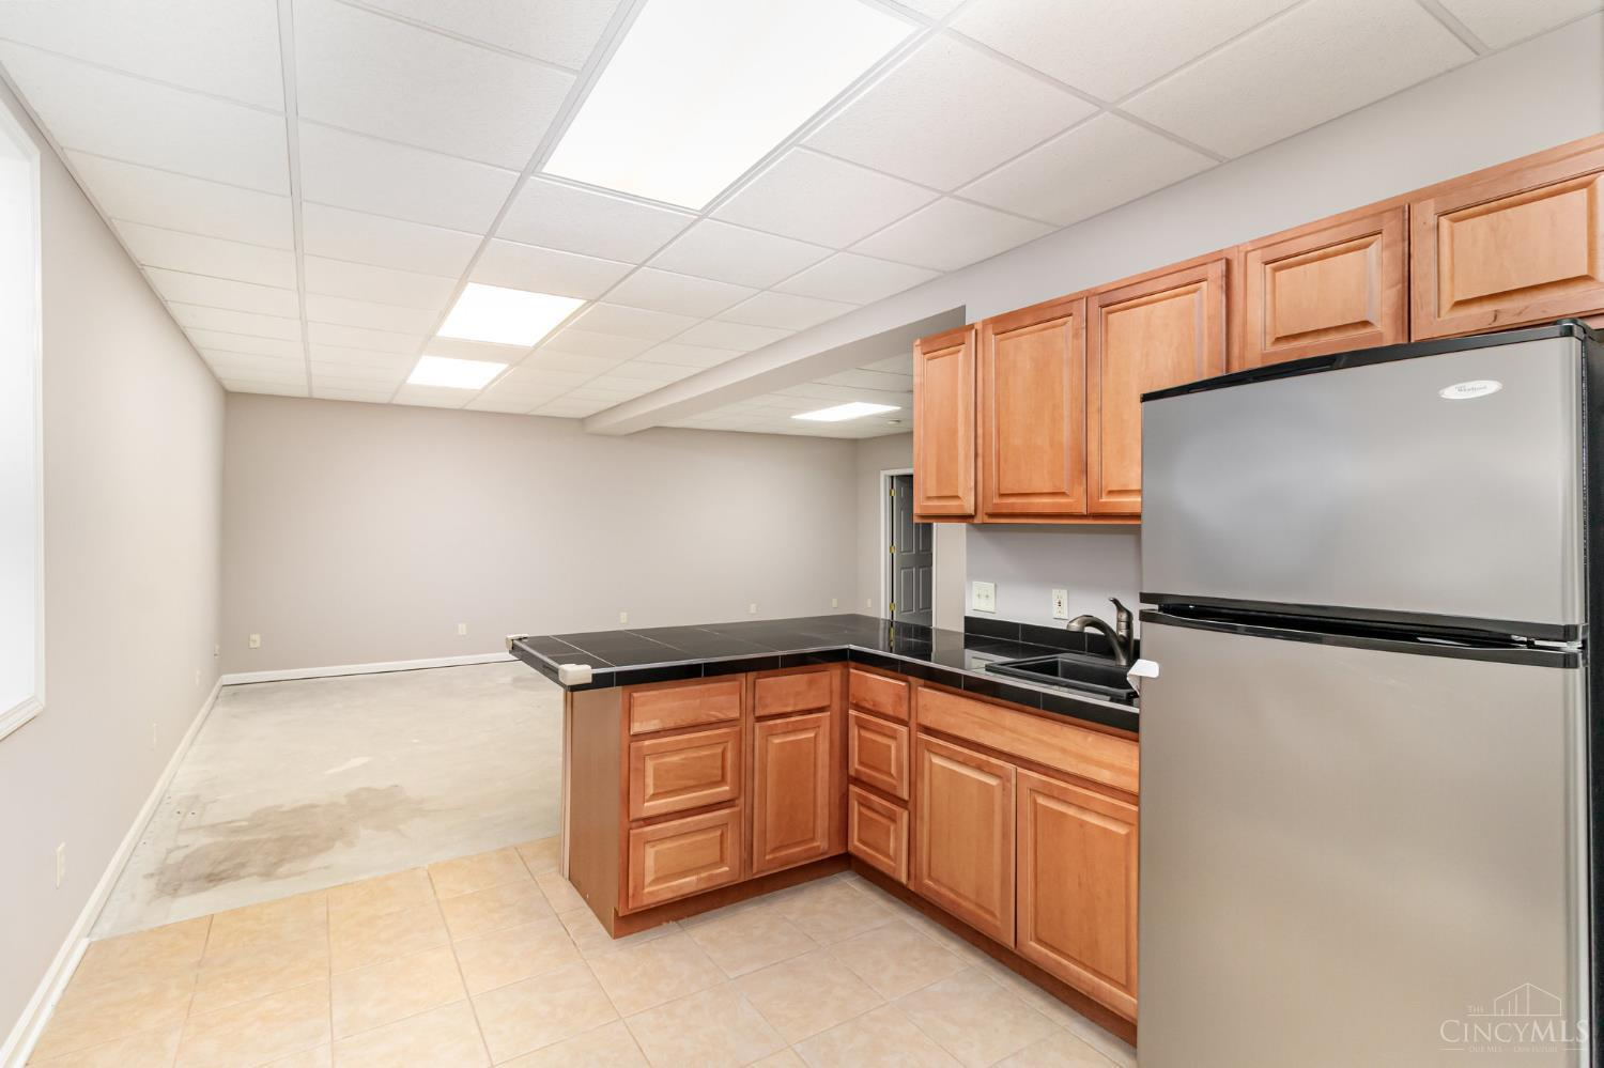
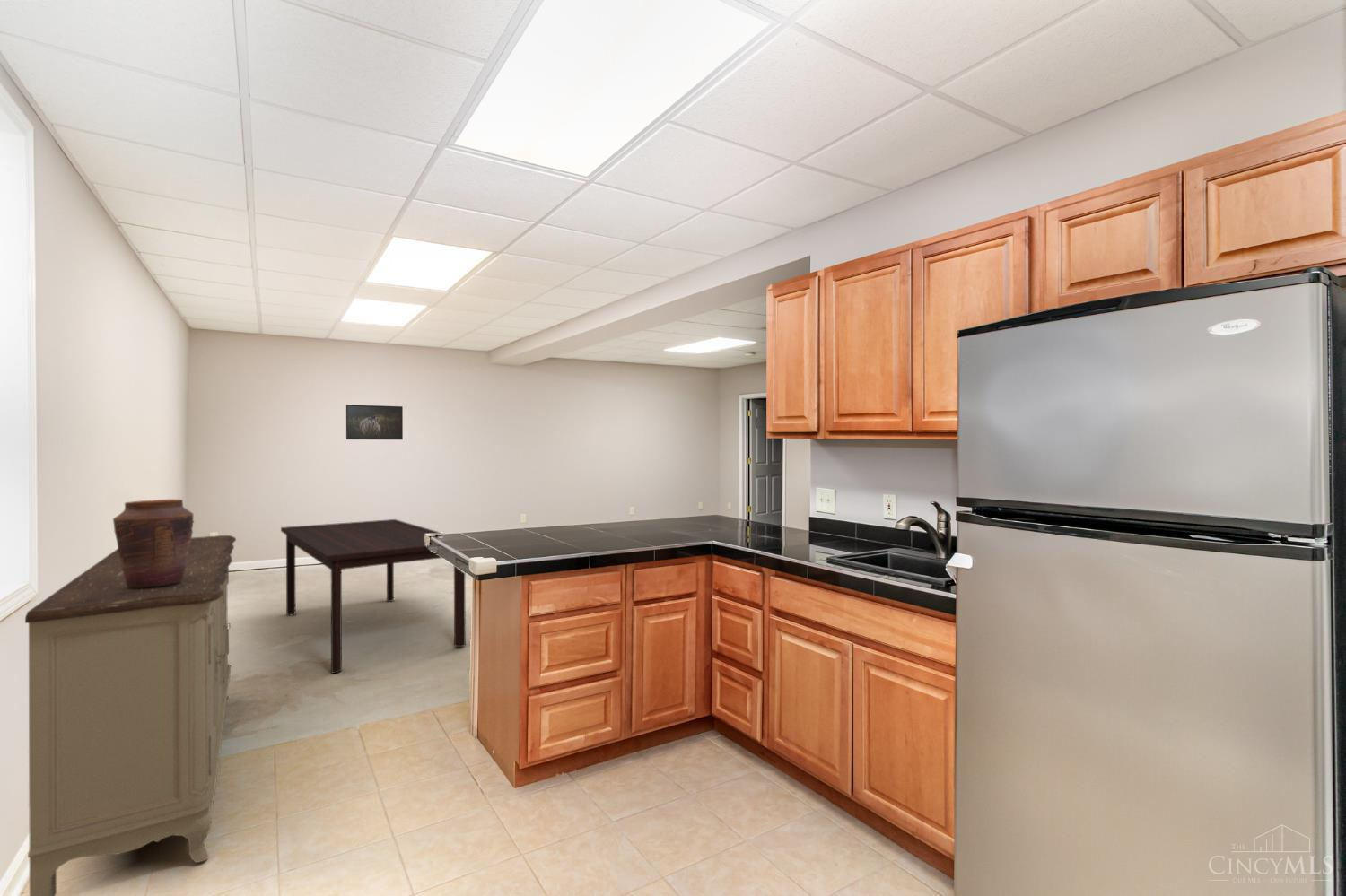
+ sideboard [24,535,237,896]
+ vase [112,499,195,588]
+ dining table [280,518,467,674]
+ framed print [345,404,404,440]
